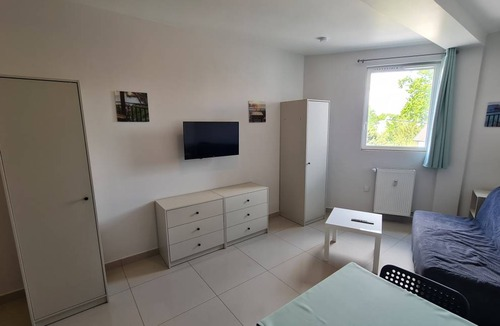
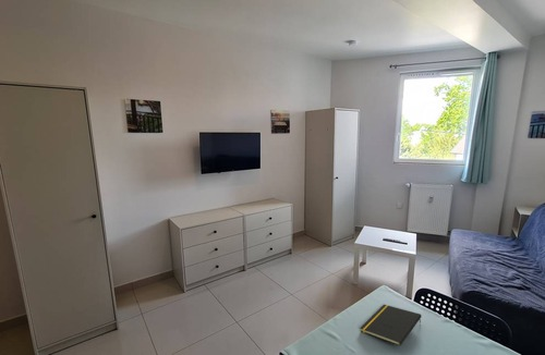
+ notepad [359,304,423,346]
